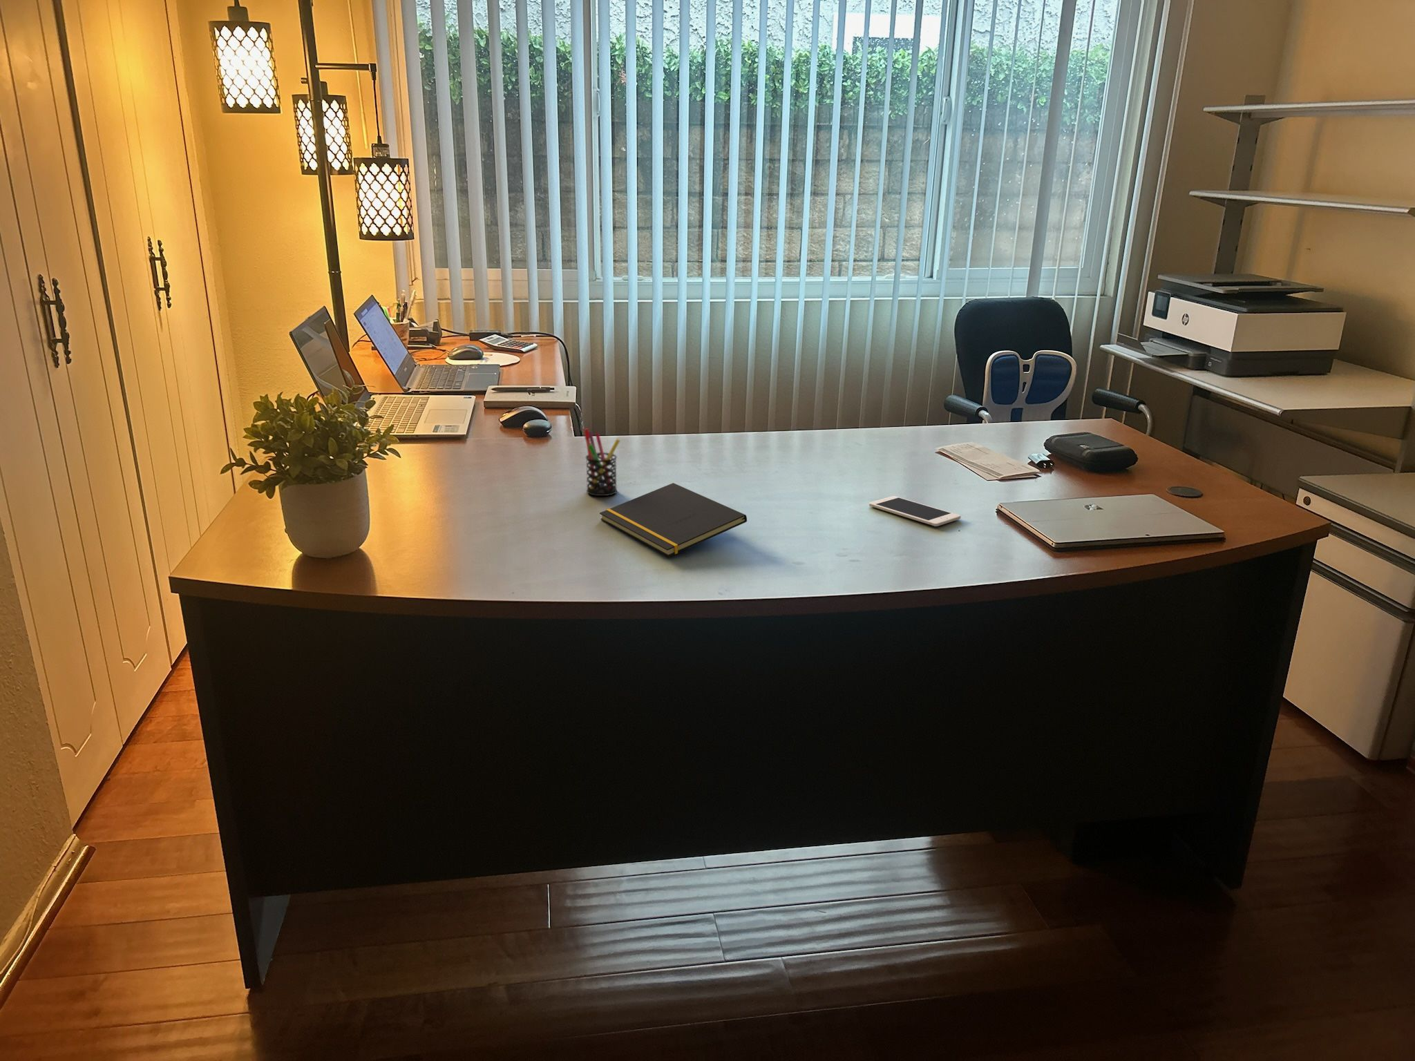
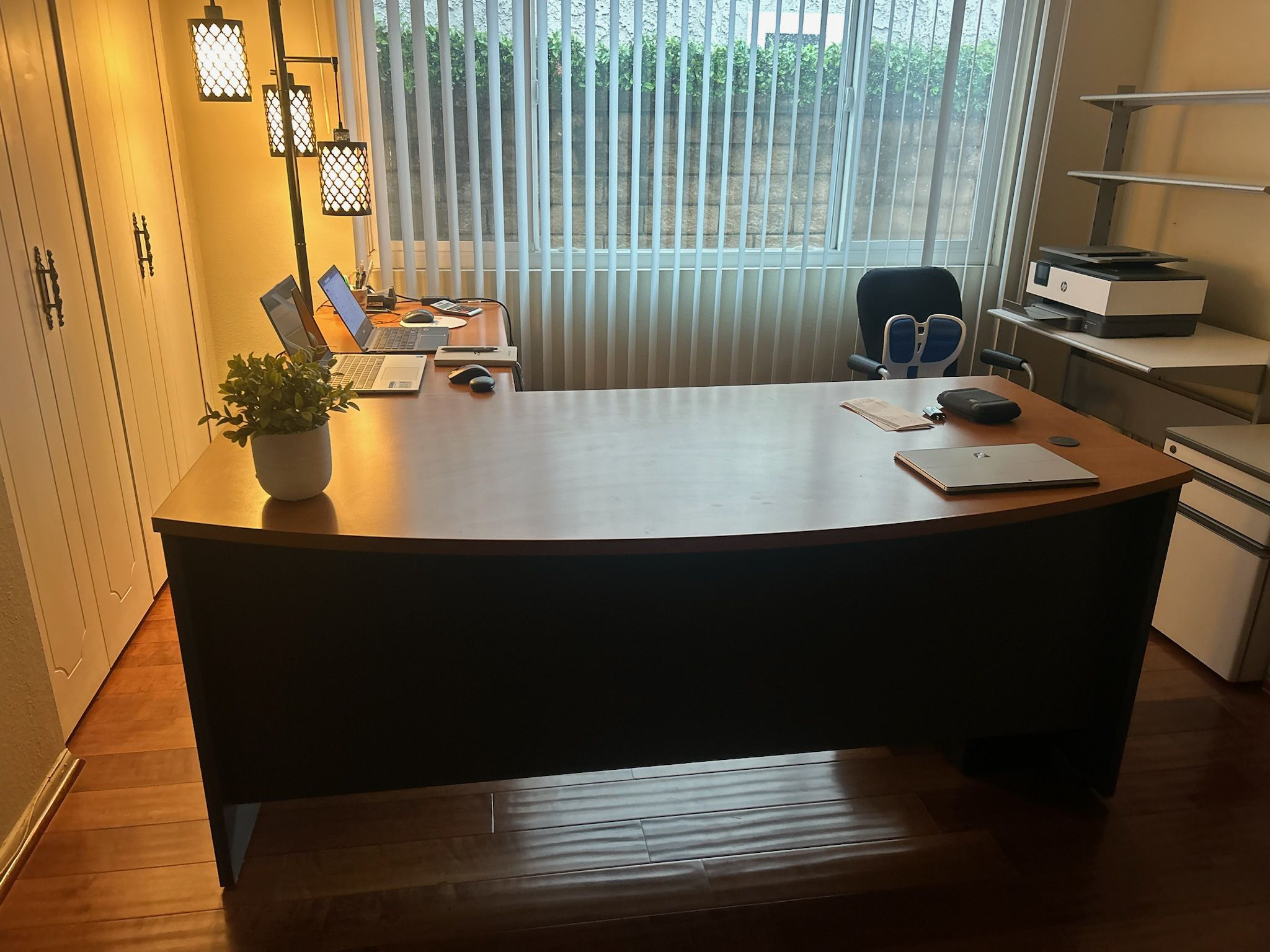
- pen holder [583,428,621,497]
- cell phone [868,495,962,527]
- notepad [599,483,748,557]
